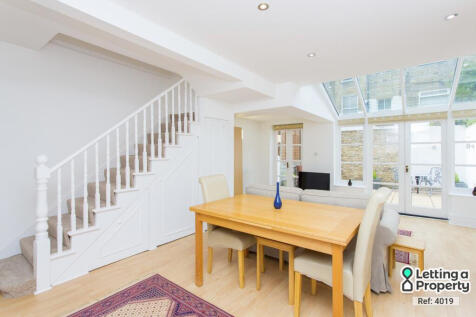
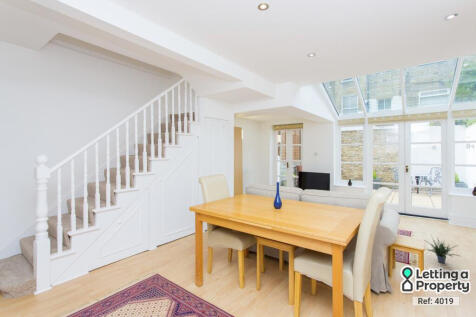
+ potted plant [424,233,460,264]
